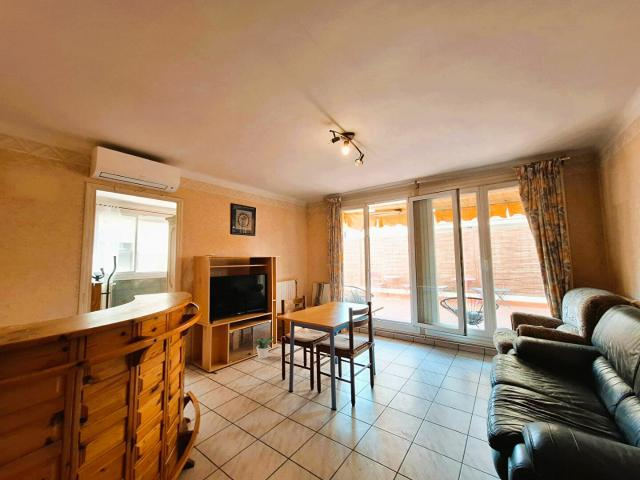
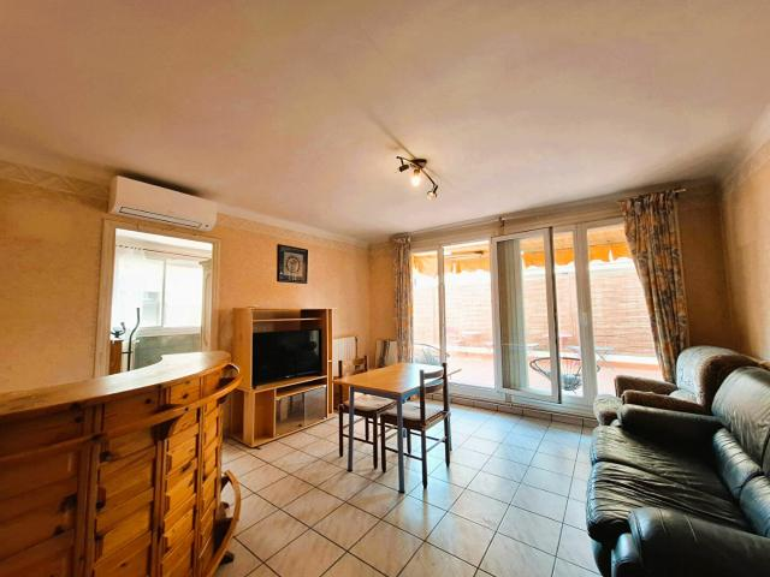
- potted plant [251,336,275,360]
